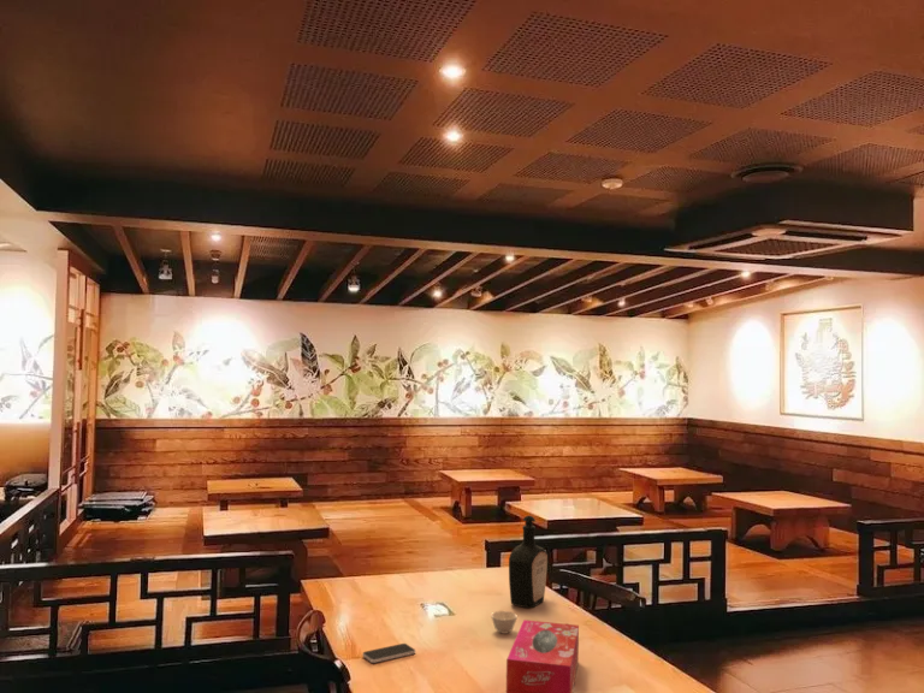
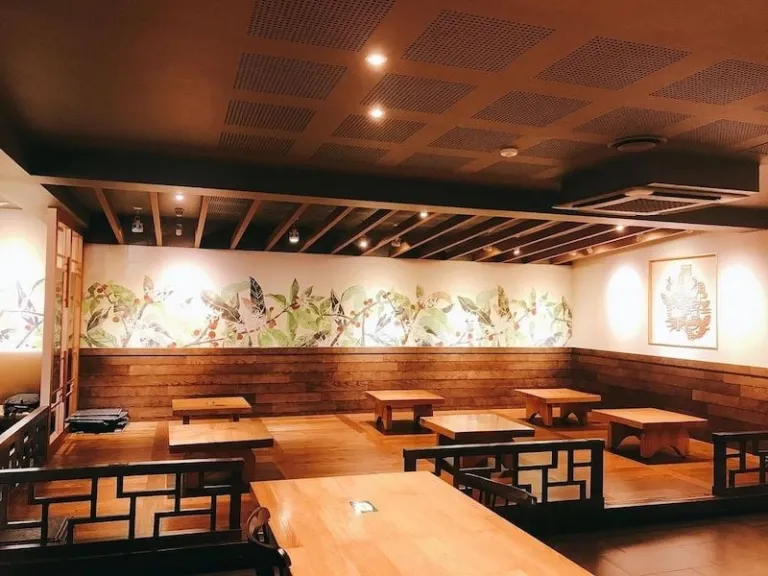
- tissue box [505,618,580,693]
- teacup [490,610,519,635]
- smartphone [361,642,416,664]
- bottle [508,515,549,609]
